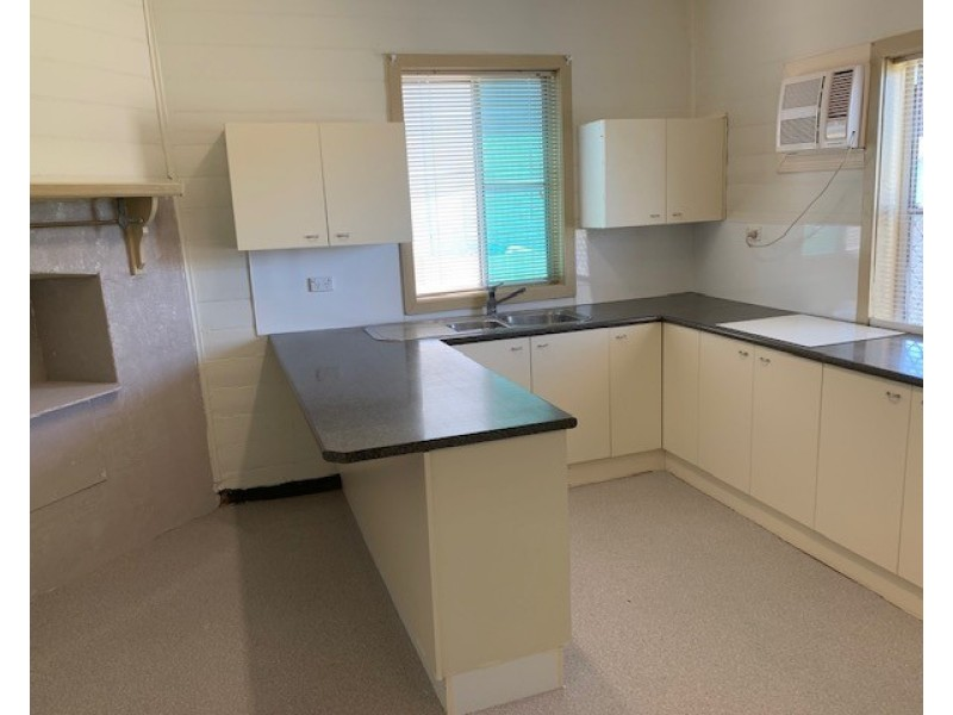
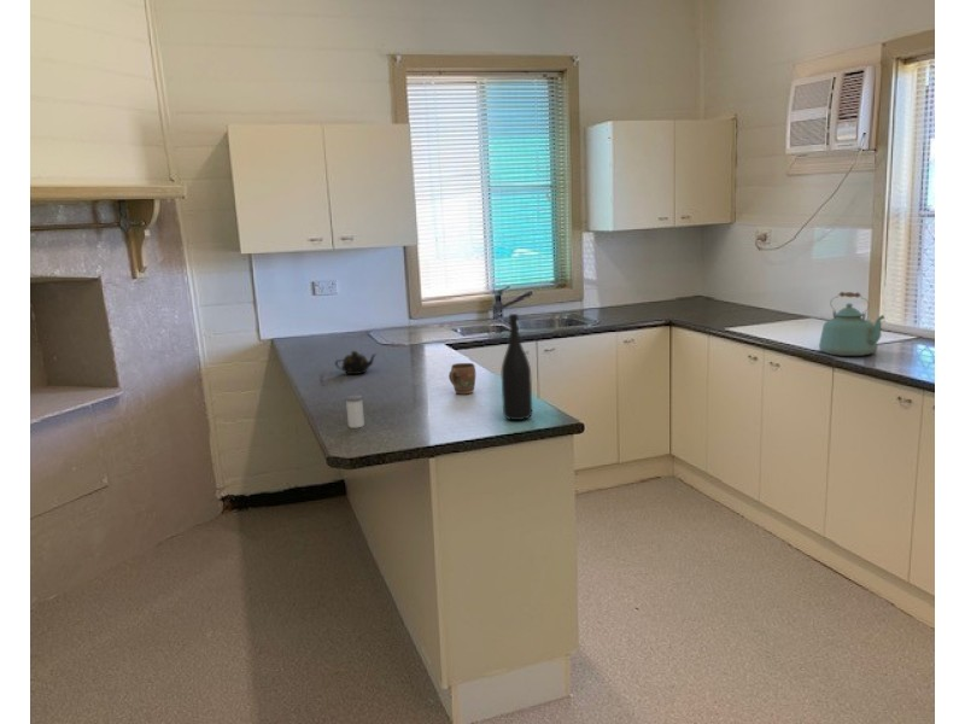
+ mug [448,362,476,395]
+ salt shaker [344,395,365,428]
+ kettle [818,291,887,357]
+ wine bottle [501,313,533,421]
+ teapot [334,350,379,375]
